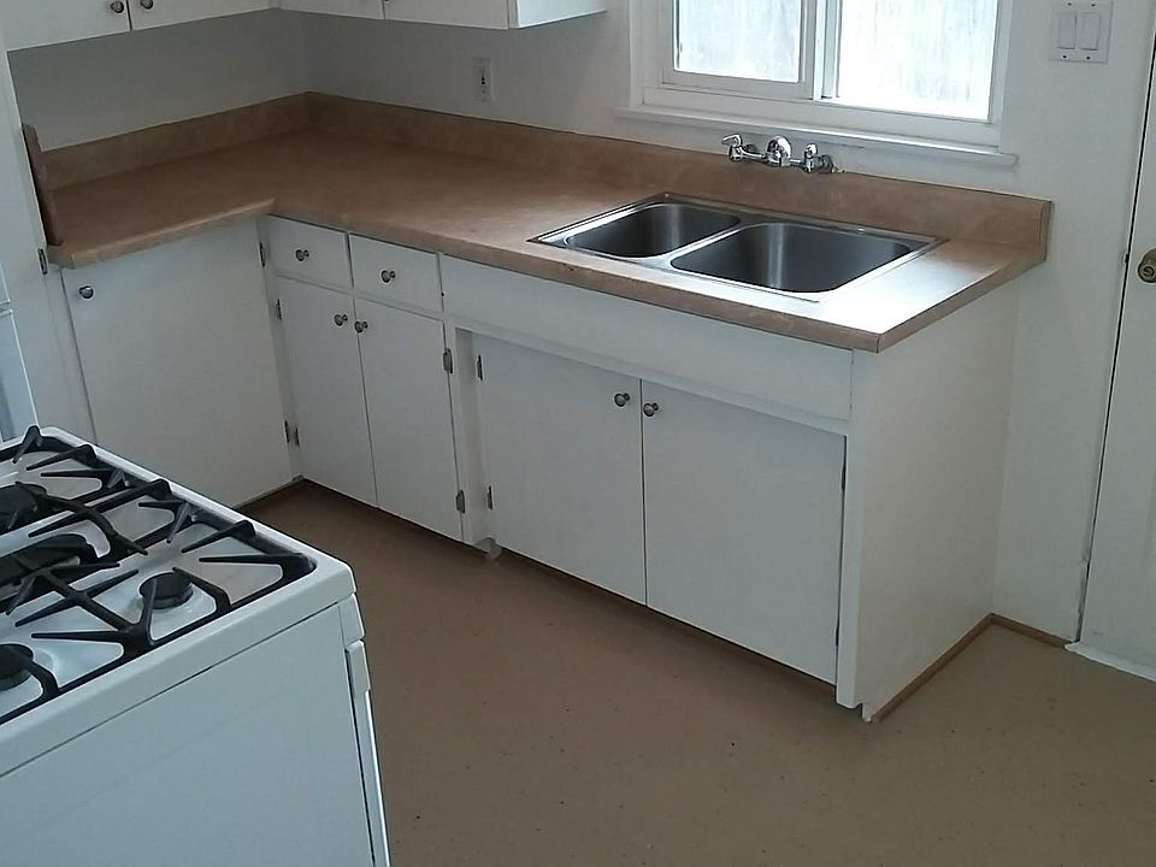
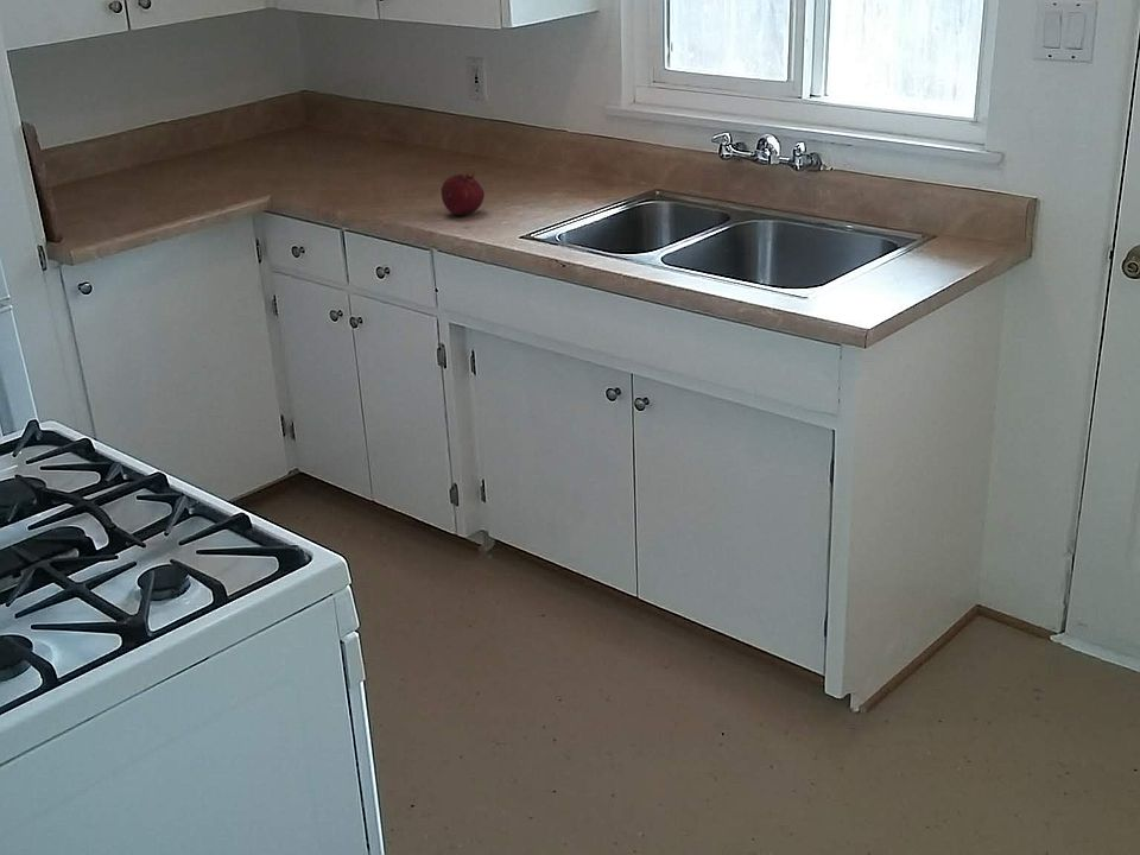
+ fruit [441,170,486,216]
